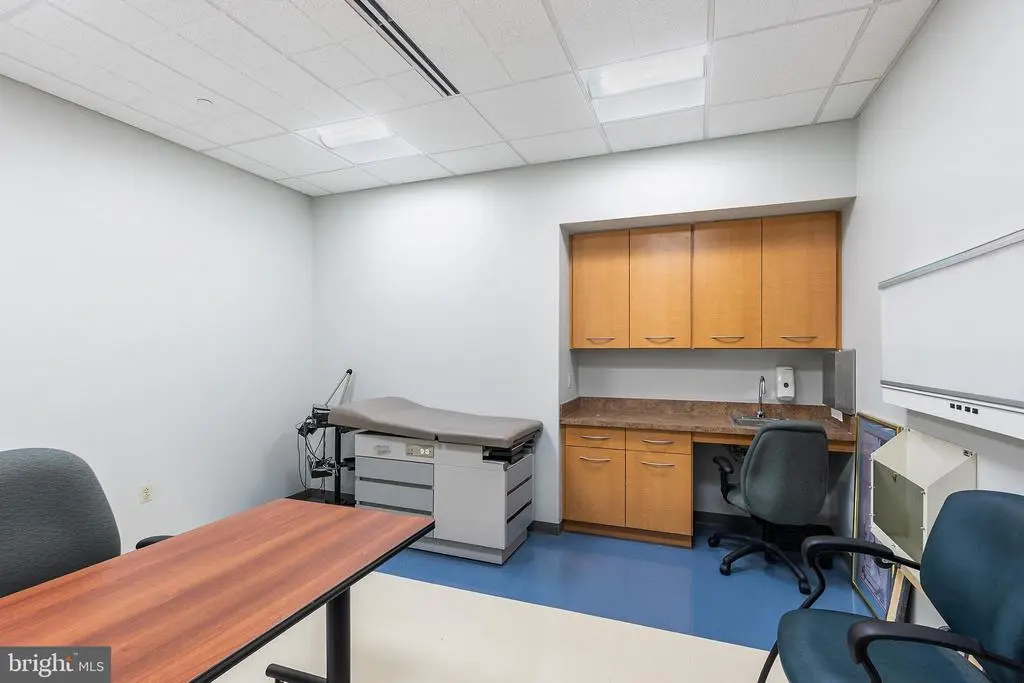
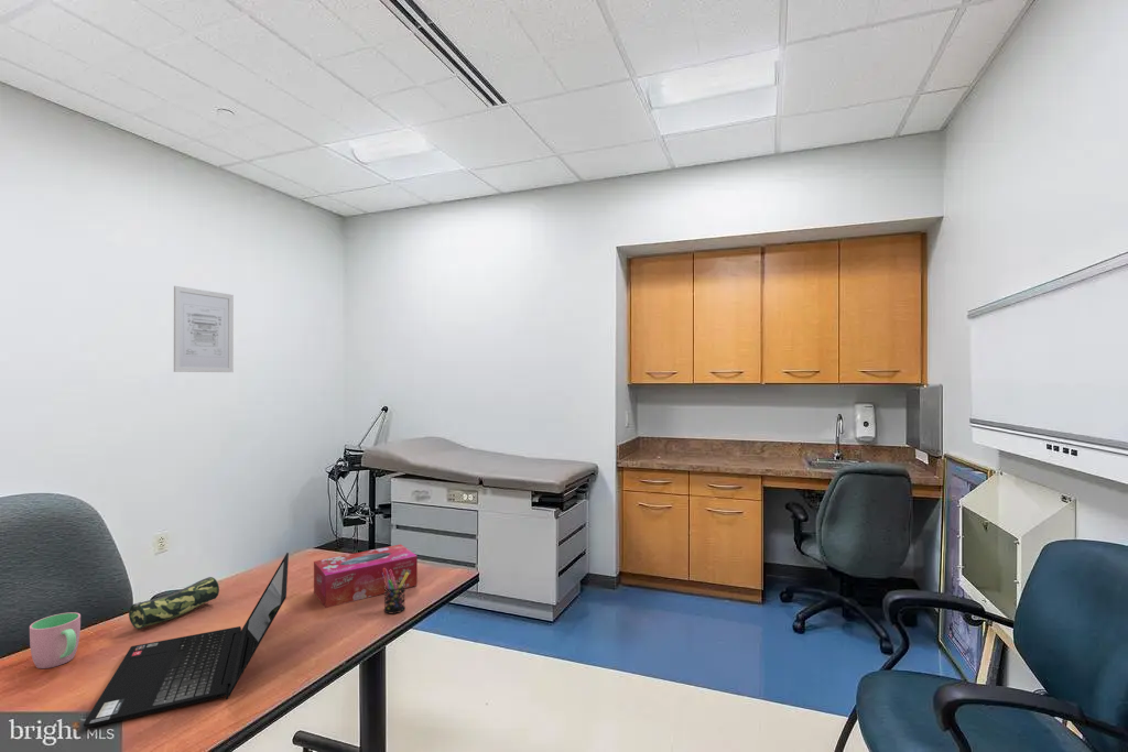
+ pen holder [382,568,409,614]
+ tissue box [313,543,419,609]
+ pencil case [128,576,220,630]
+ cup [29,611,82,669]
+ laptop computer [83,552,290,728]
+ wall art [173,285,235,373]
